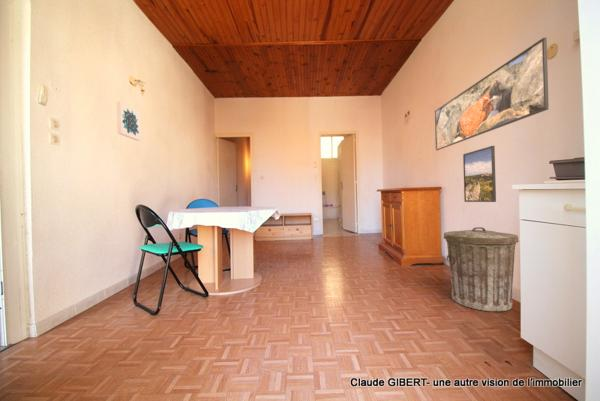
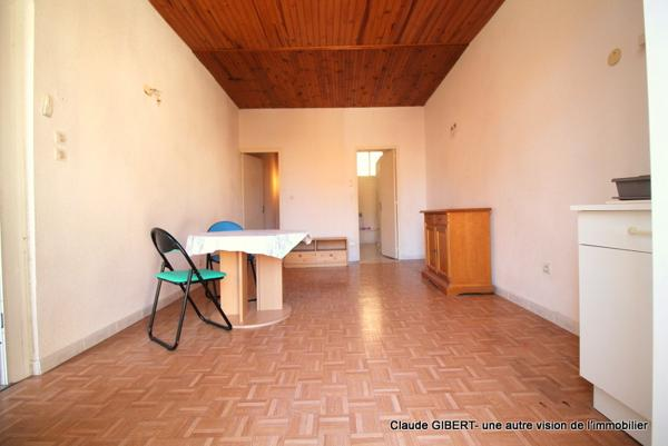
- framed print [434,36,550,151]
- wall art [116,101,141,142]
- trash can [443,226,520,313]
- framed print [462,145,497,203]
